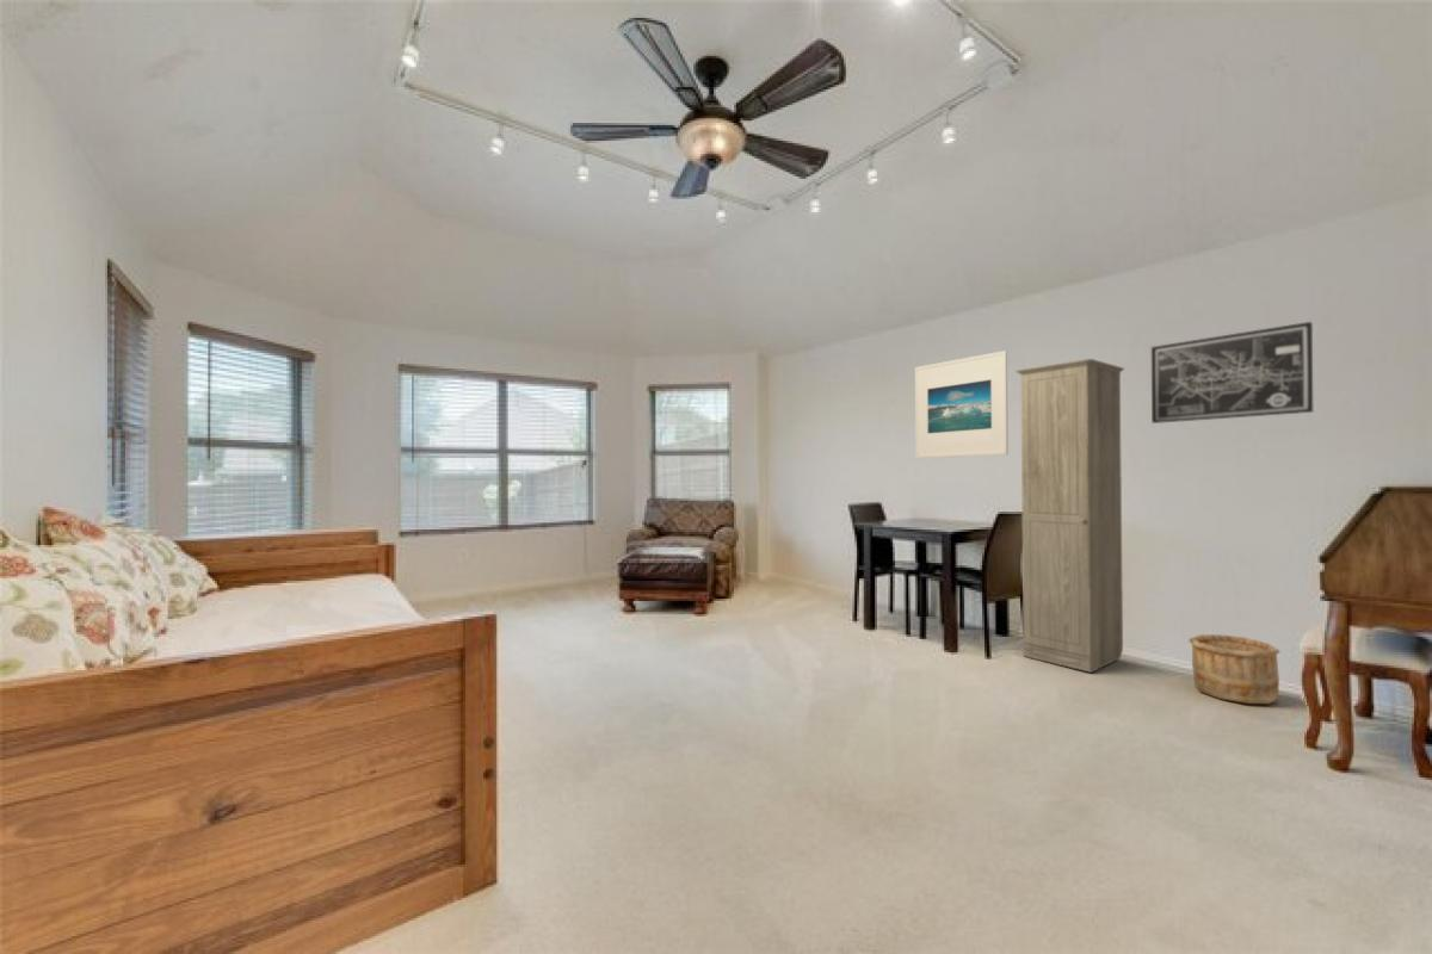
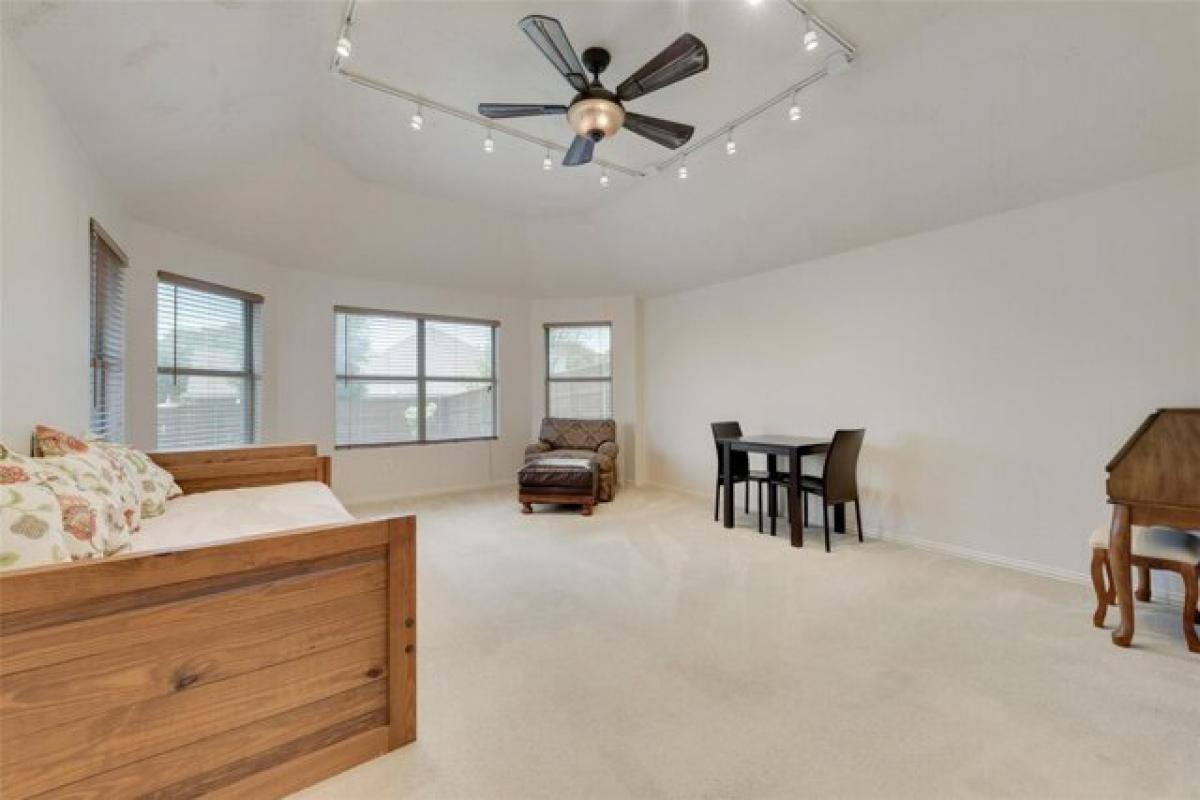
- cabinet [1014,358,1125,674]
- wall art [1150,321,1314,425]
- wooden bucket [1187,633,1282,705]
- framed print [914,349,1010,459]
